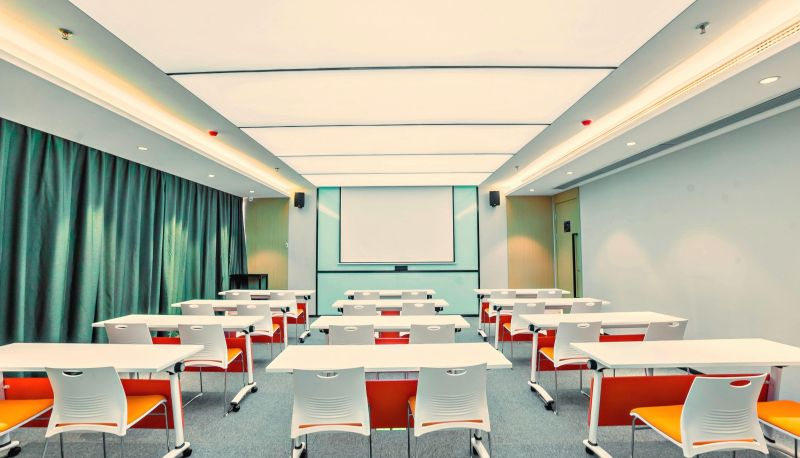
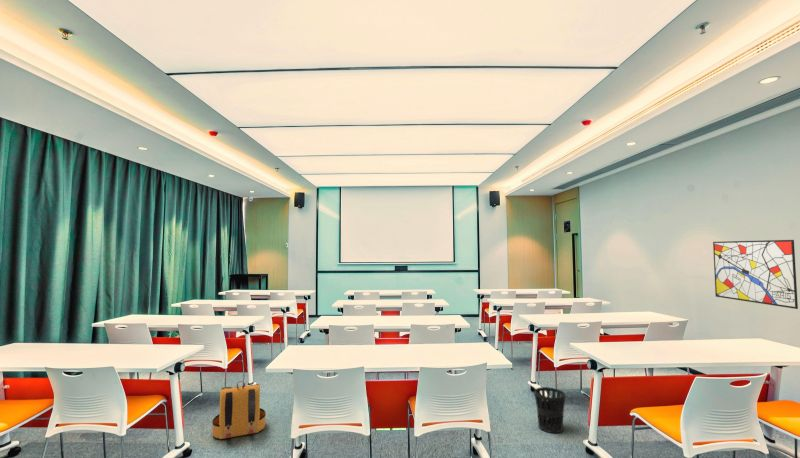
+ wall art [712,239,799,310]
+ wastebasket [533,386,567,434]
+ backpack [211,380,267,440]
